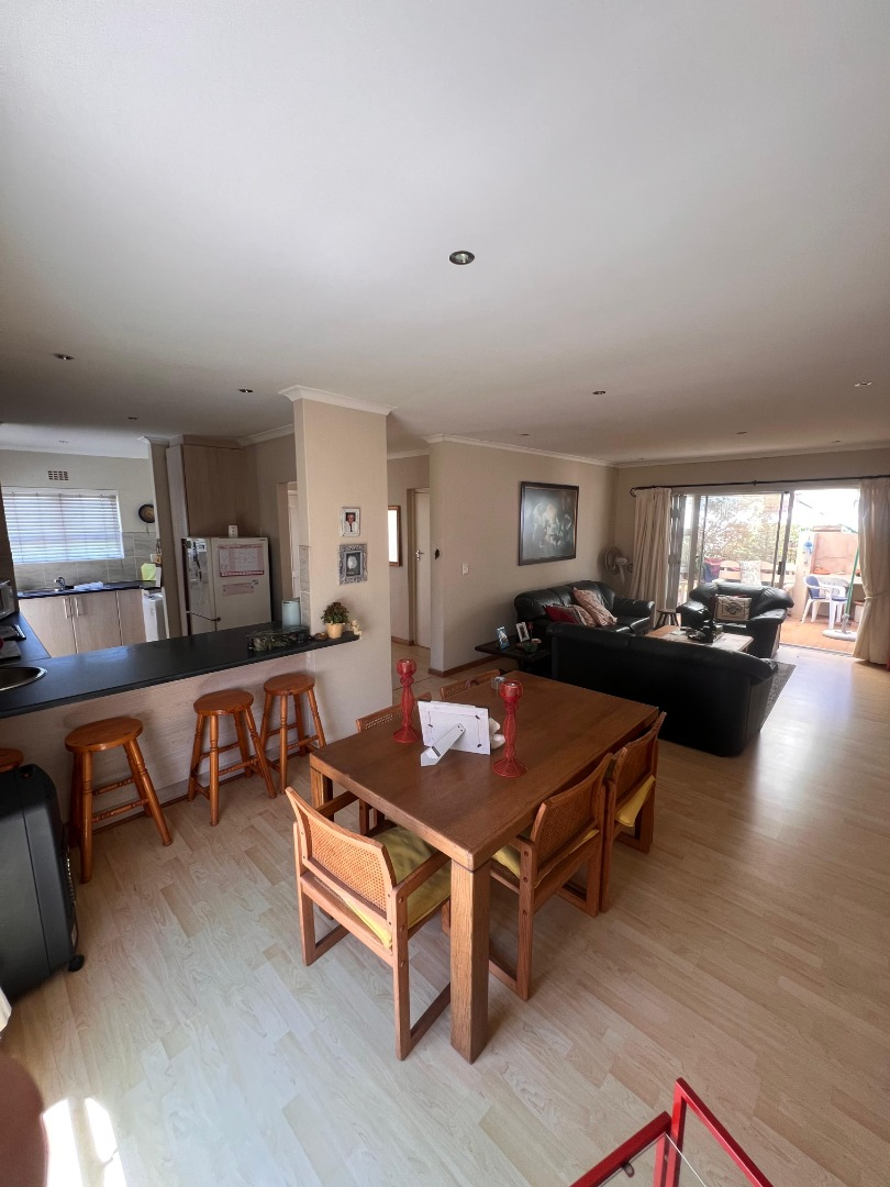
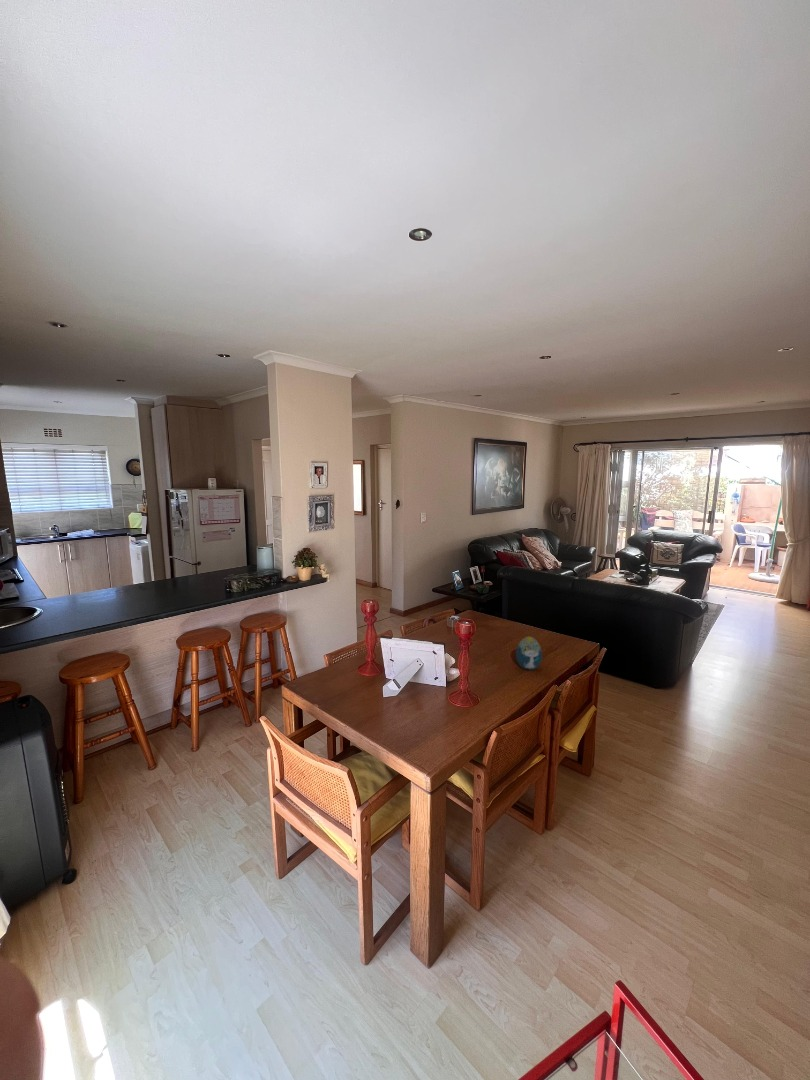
+ decorative egg [515,636,543,671]
